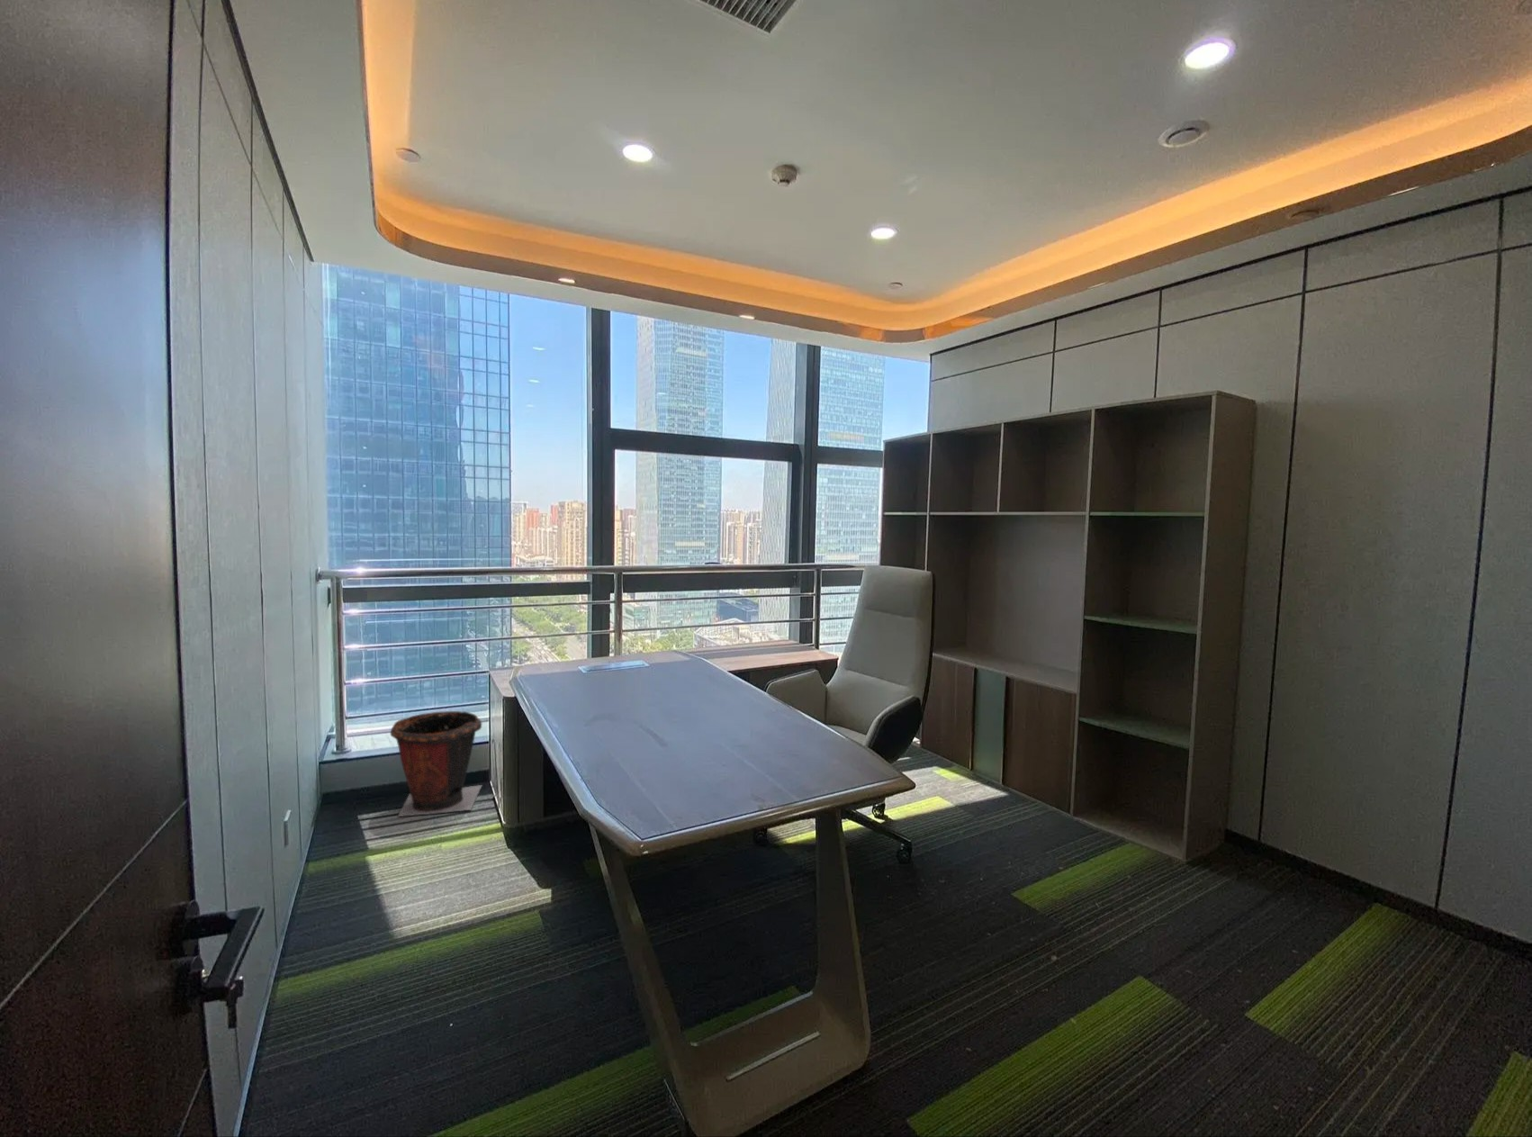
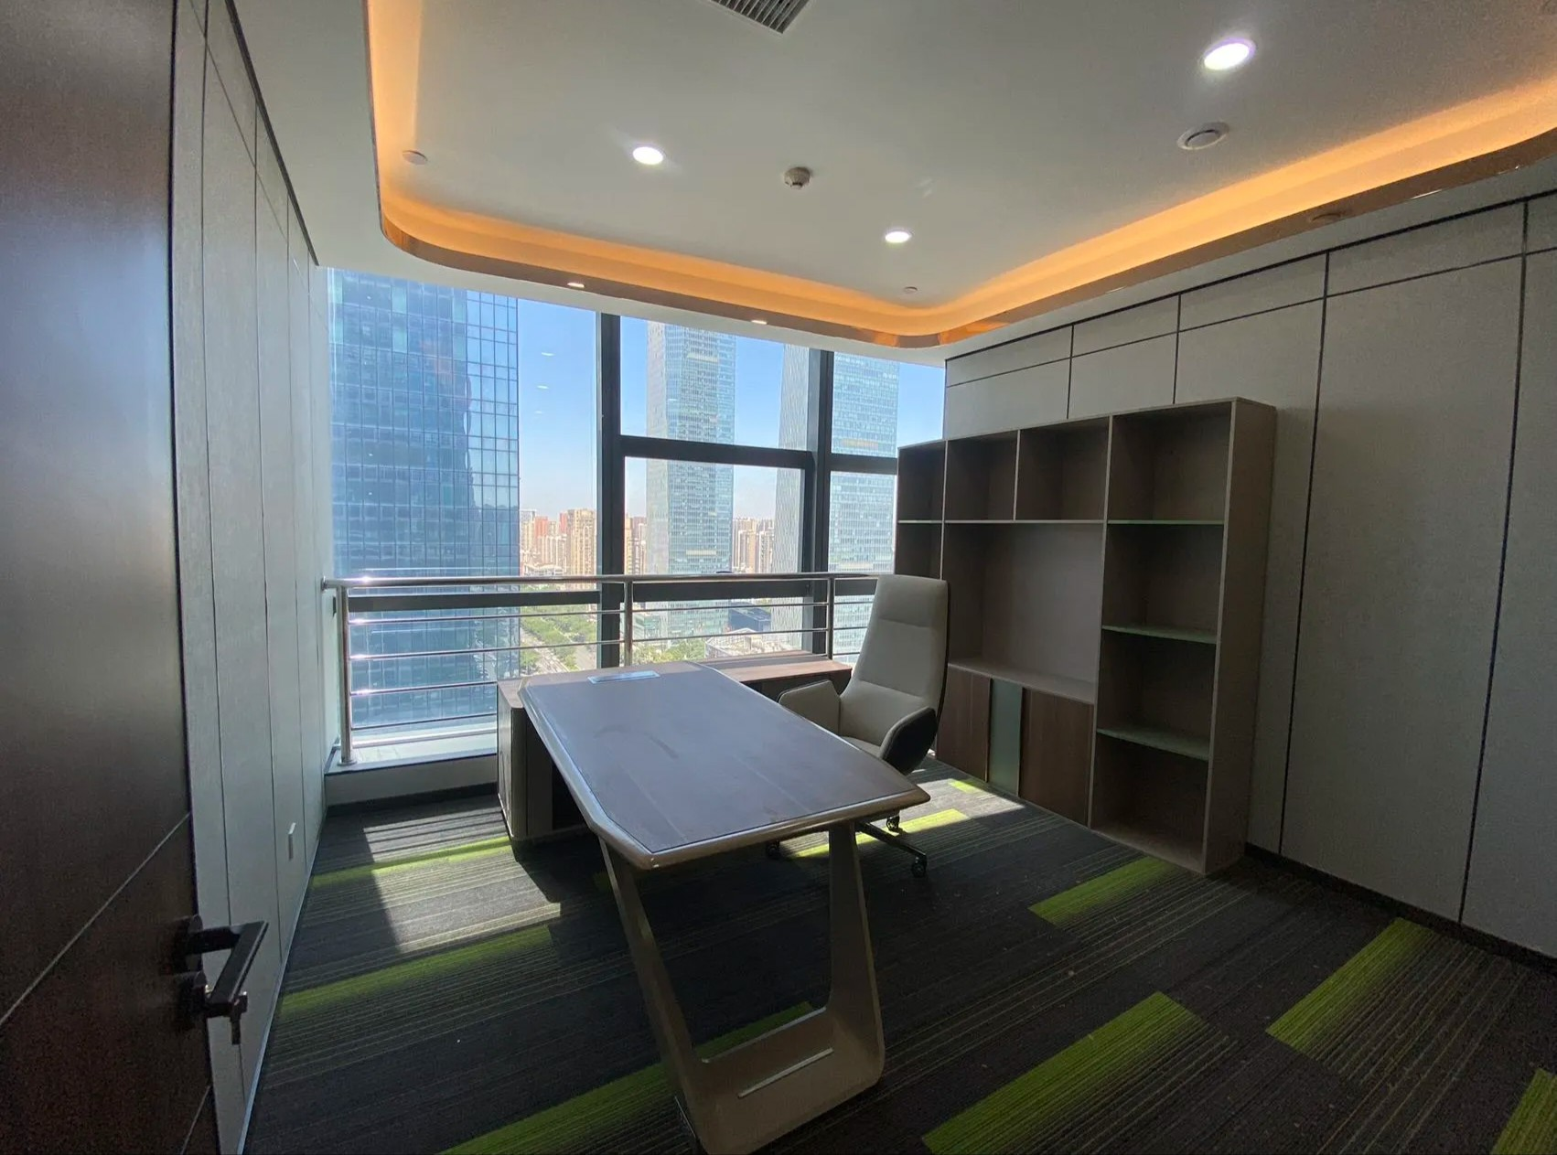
- waste bin [389,708,482,817]
